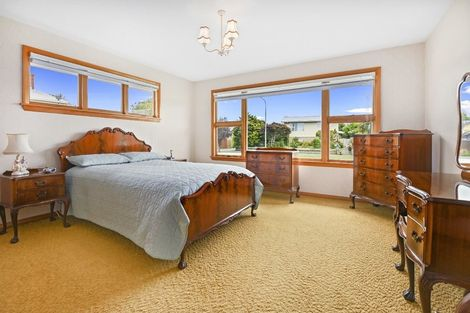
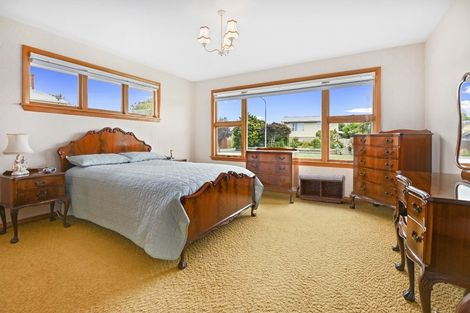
+ bench [298,172,346,204]
